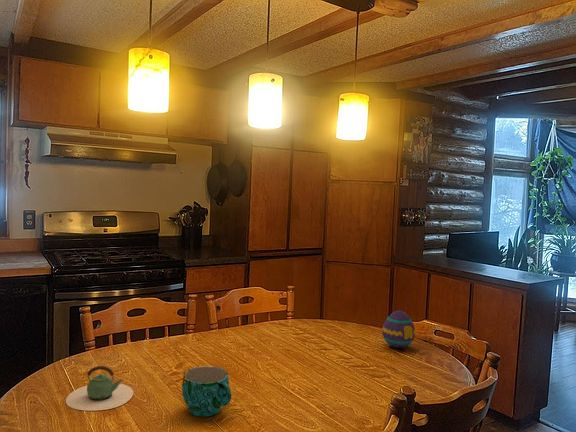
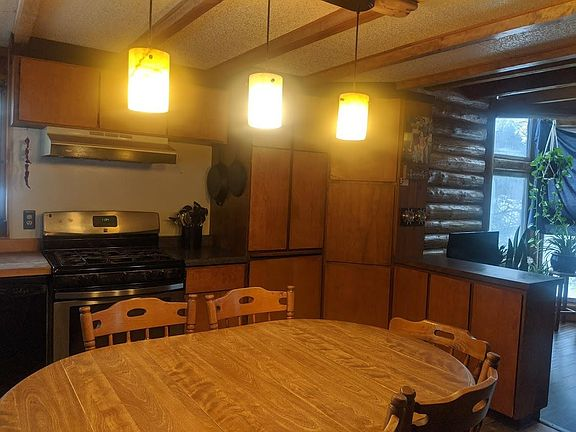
- cup [181,365,232,418]
- decorative egg [381,310,416,349]
- teapot [65,365,134,412]
